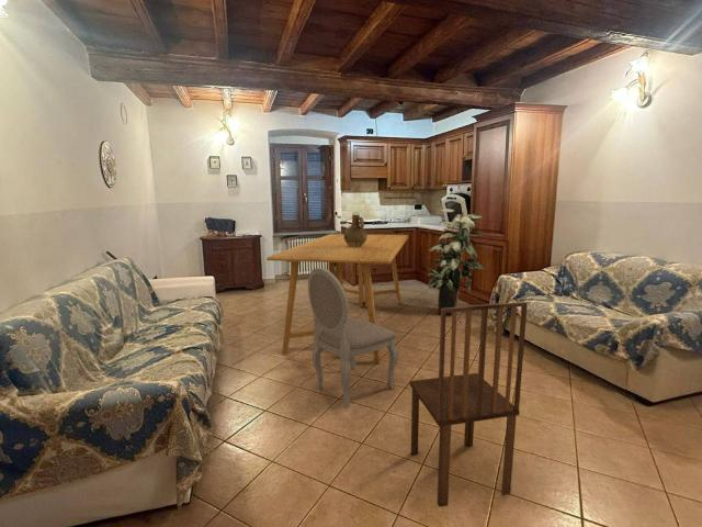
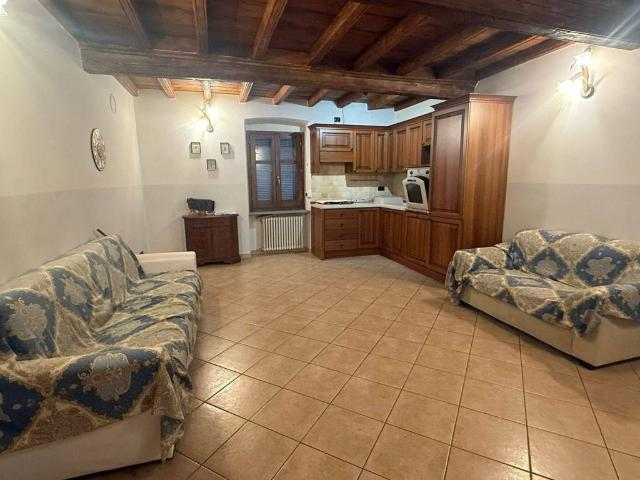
- indoor plant [427,208,485,316]
- dining chair [408,301,529,508]
- ceramic jug [343,214,367,247]
- dining chair [307,267,399,408]
- dining table [265,233,409,366]
